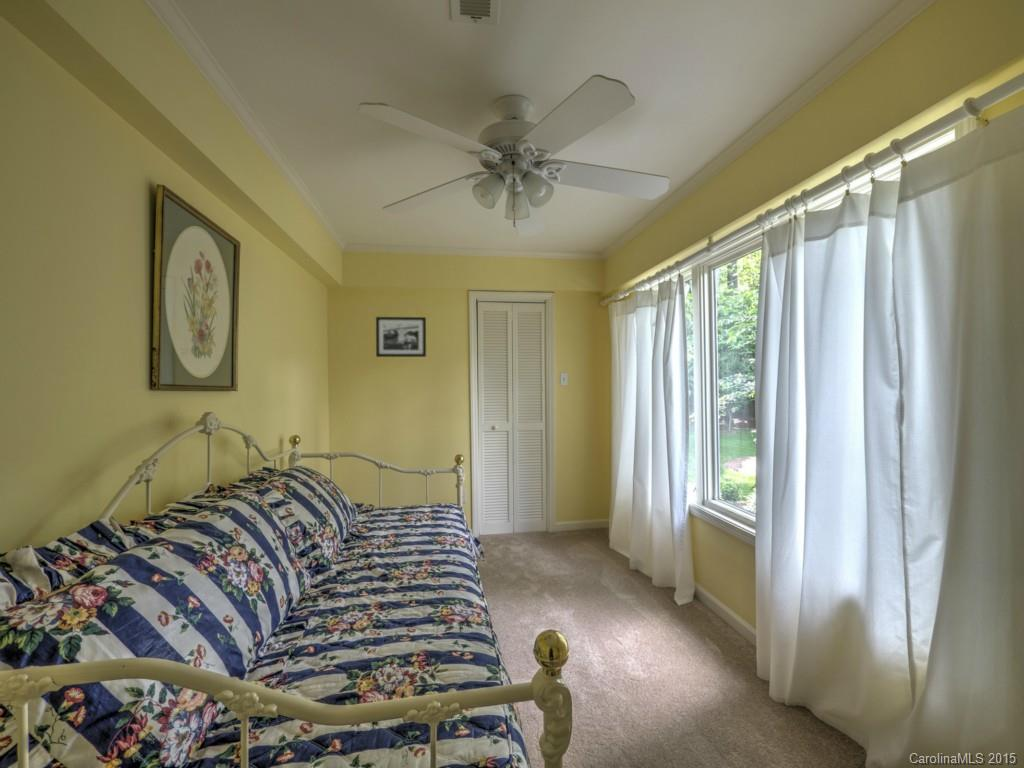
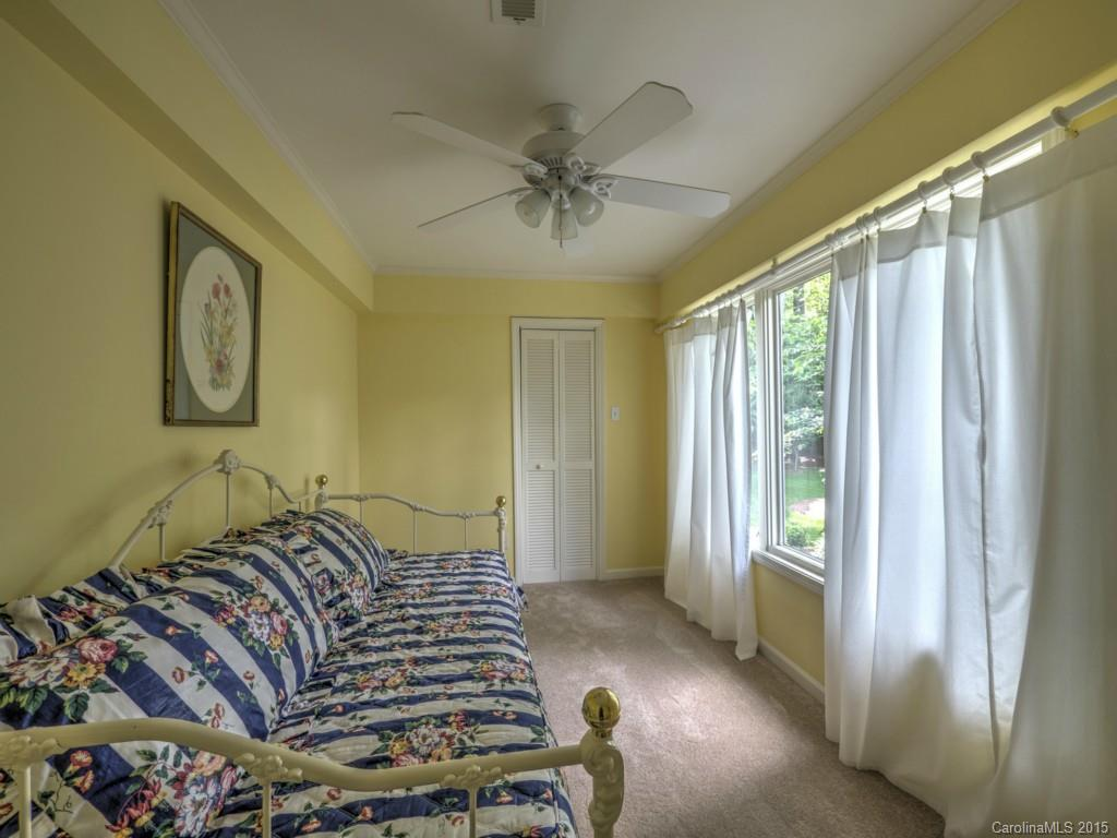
- picture frame [375,316,427,358]
